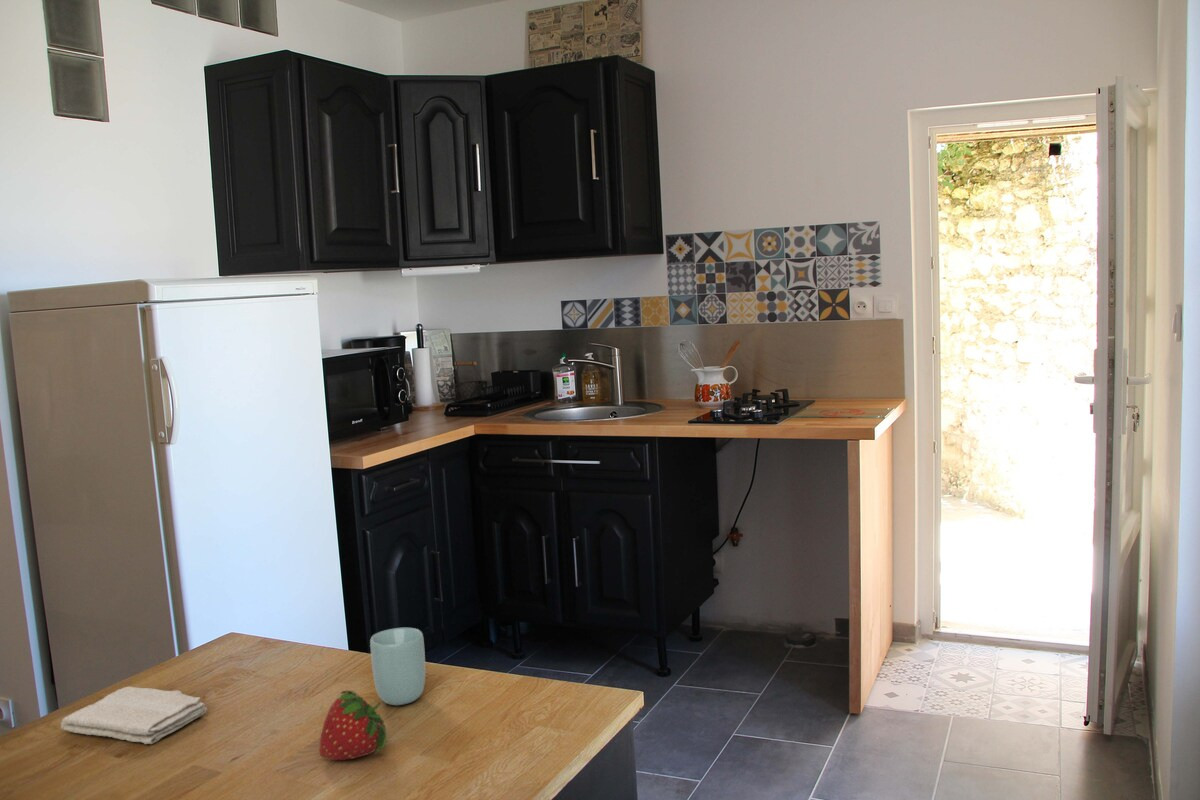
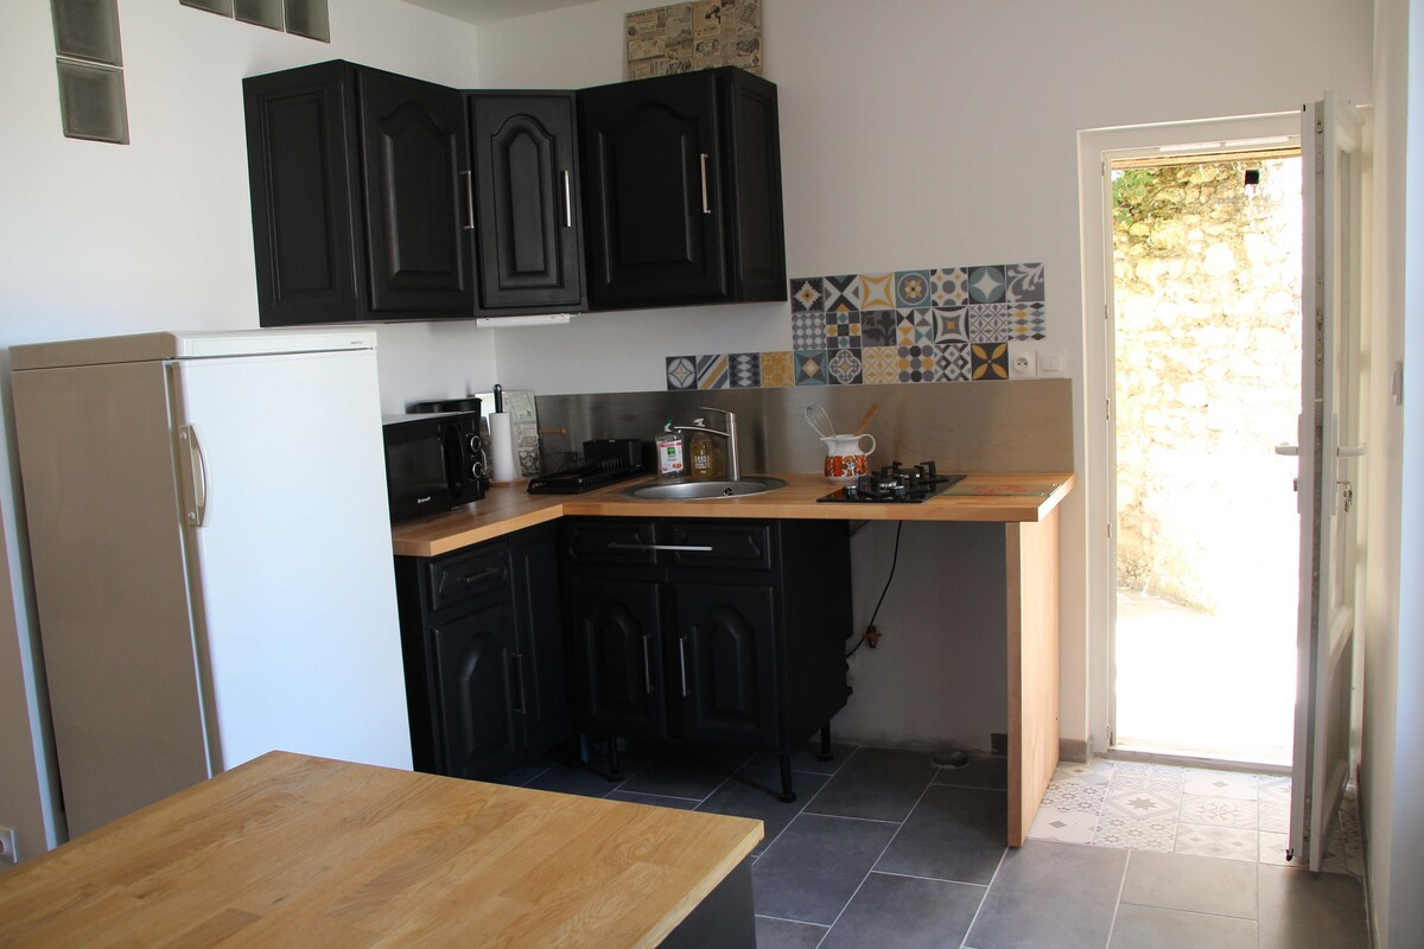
- washcloth [60,686,208,745]
- cup [369,627,426,706]
- fruit [318,690,387,761]
